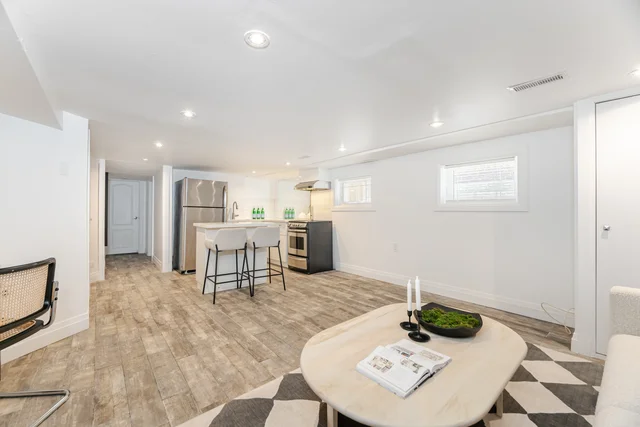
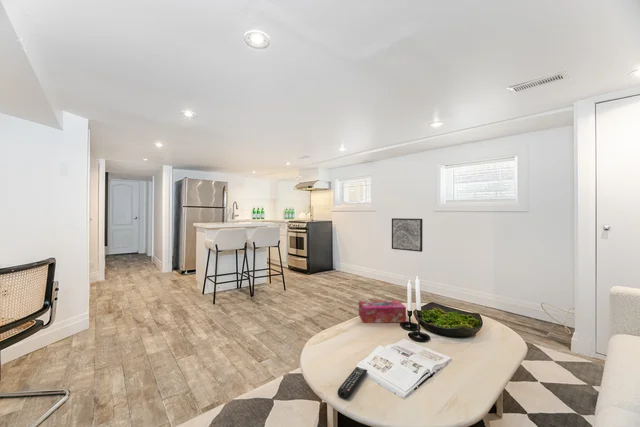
+ remote control [337,366,368,400]
+ tissue box [358,299,407,324]
+ wall art [391,217,423,253]
